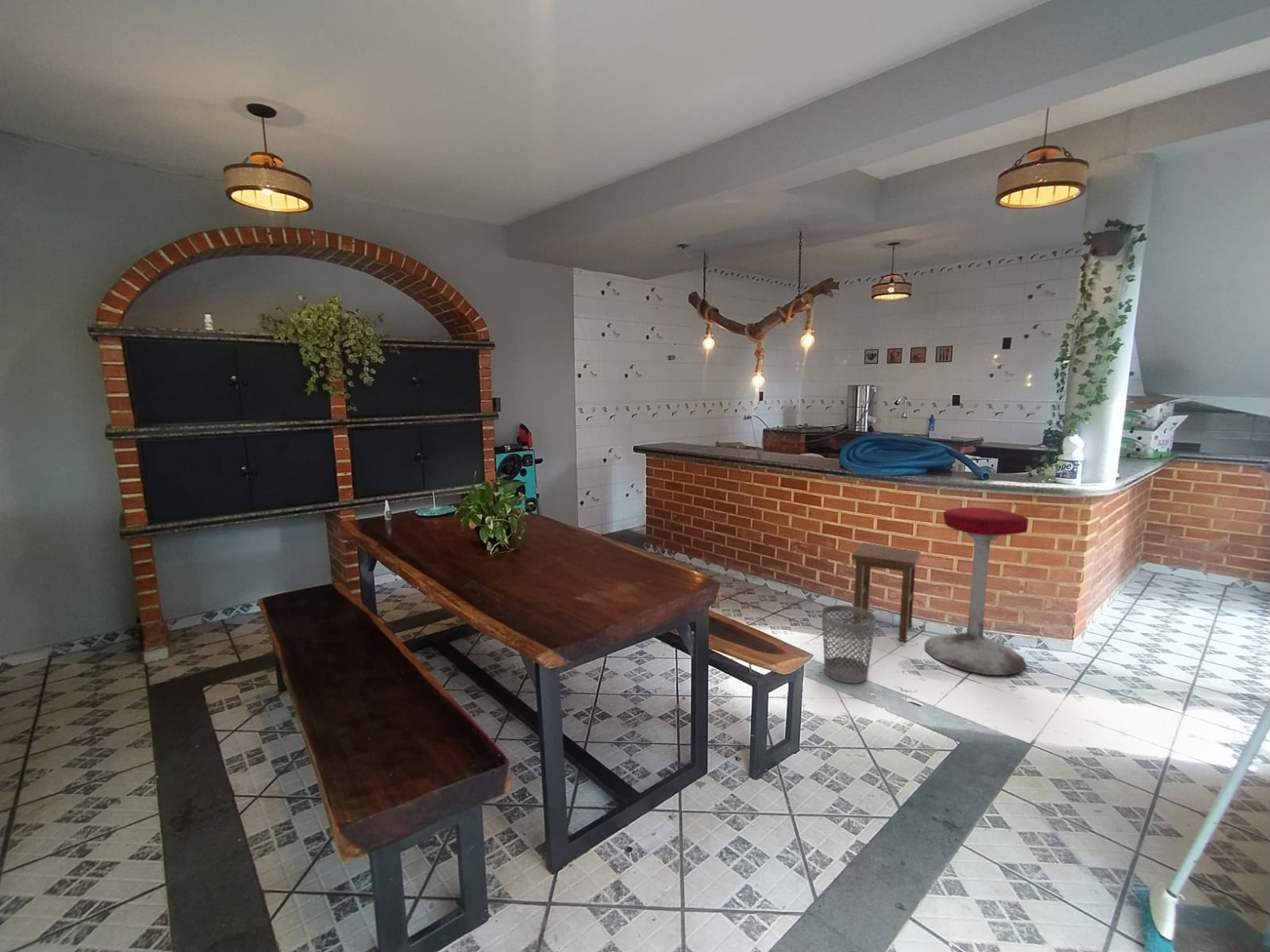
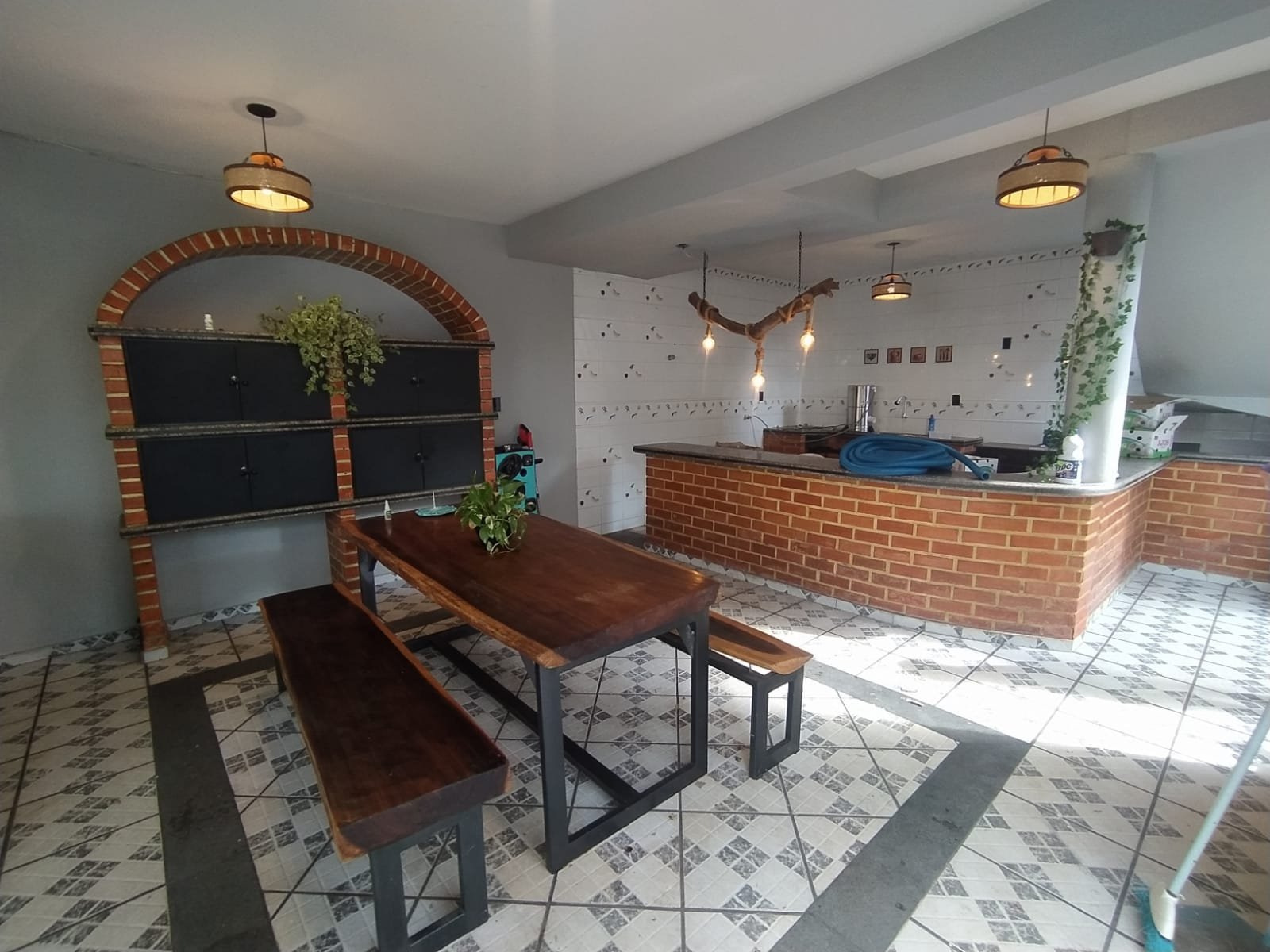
- stool [851,542,922,643]
- wastebasket [821,605,877,685]
- stool [924,507,1029,676]
